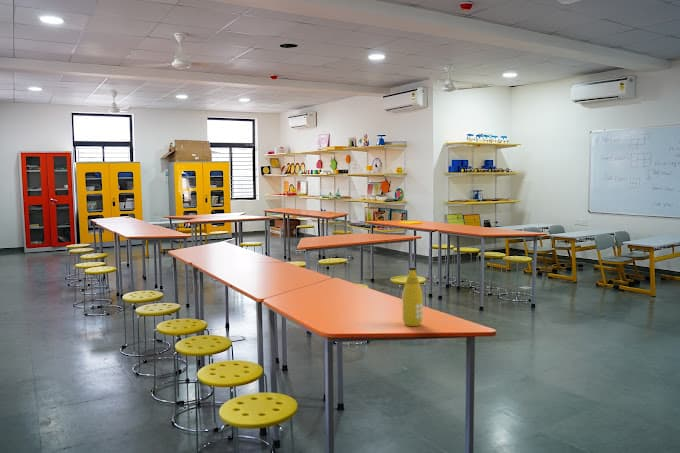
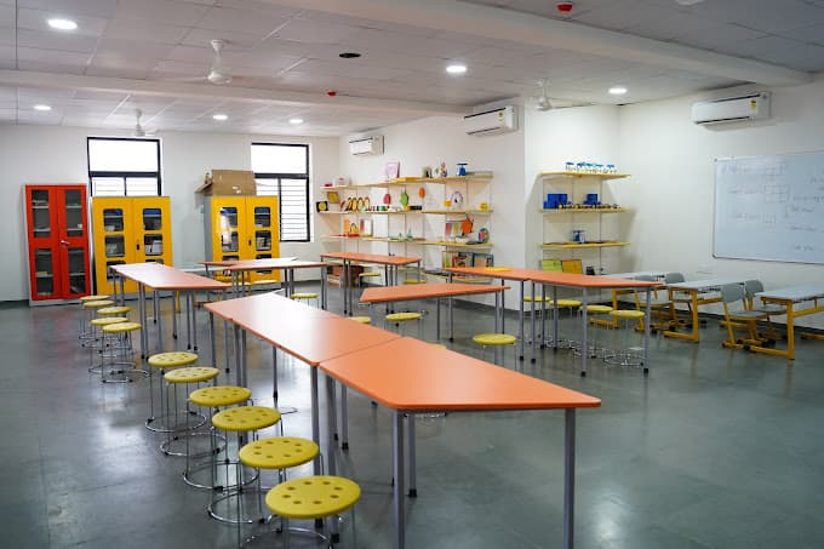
- bottle [401,266,424,327]
